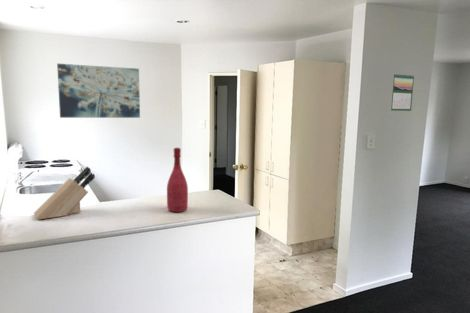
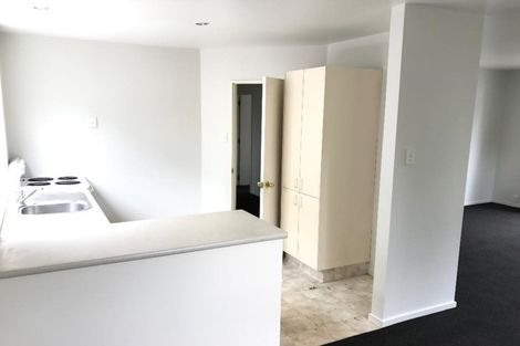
- calendar [389,72,415,112]
- knife block [33,166,96,221]
- wine bottle [166,147,189,213]
- wall art [56,62,141,119]
